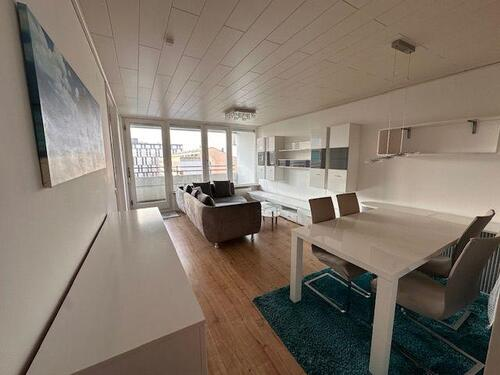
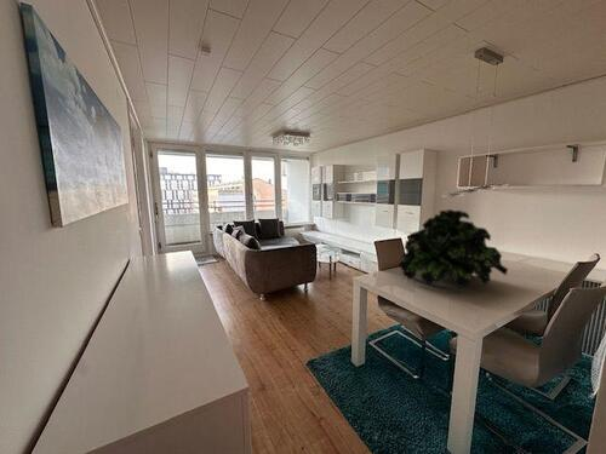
+ potted plant [398,208,509,289]
